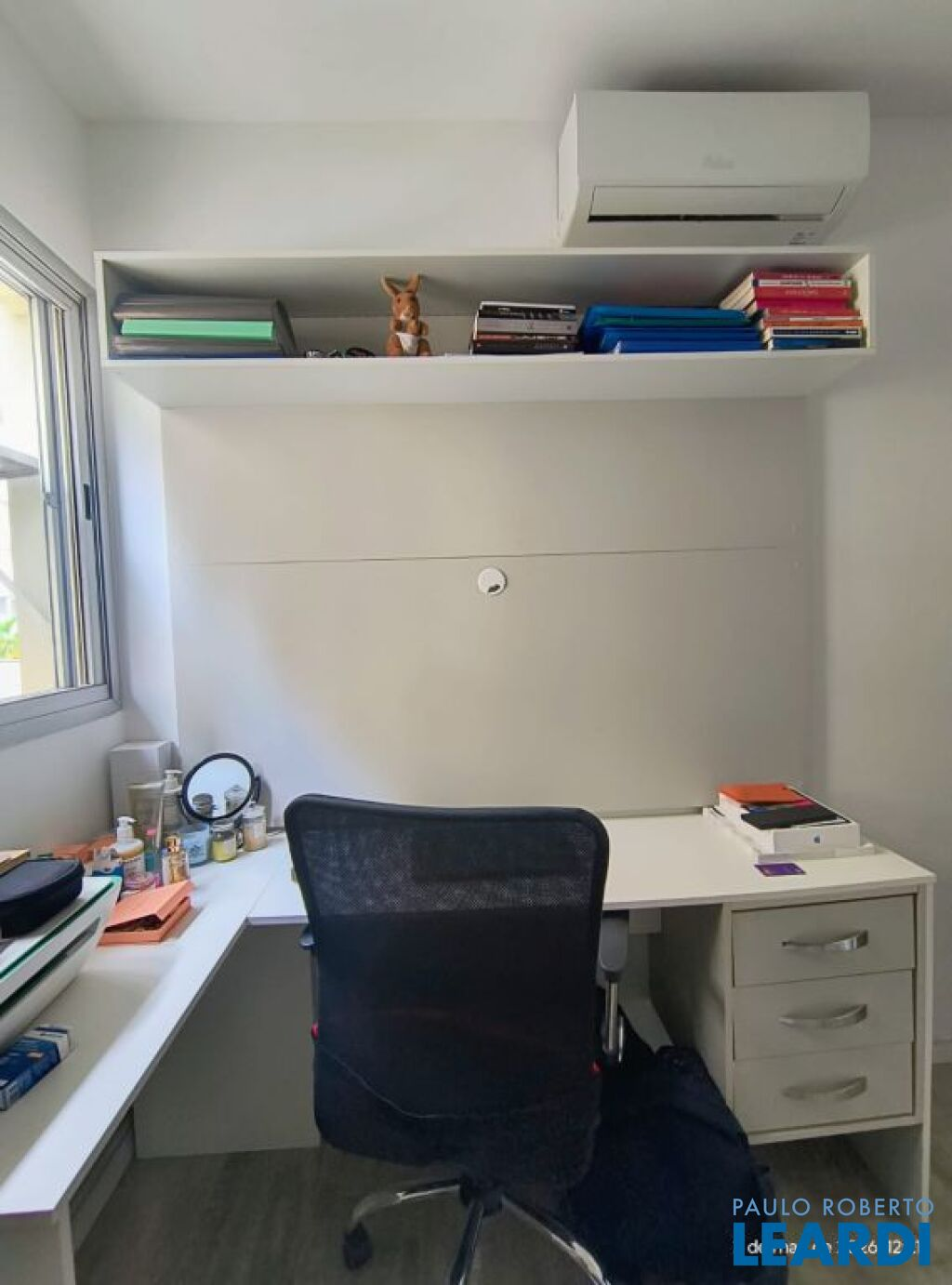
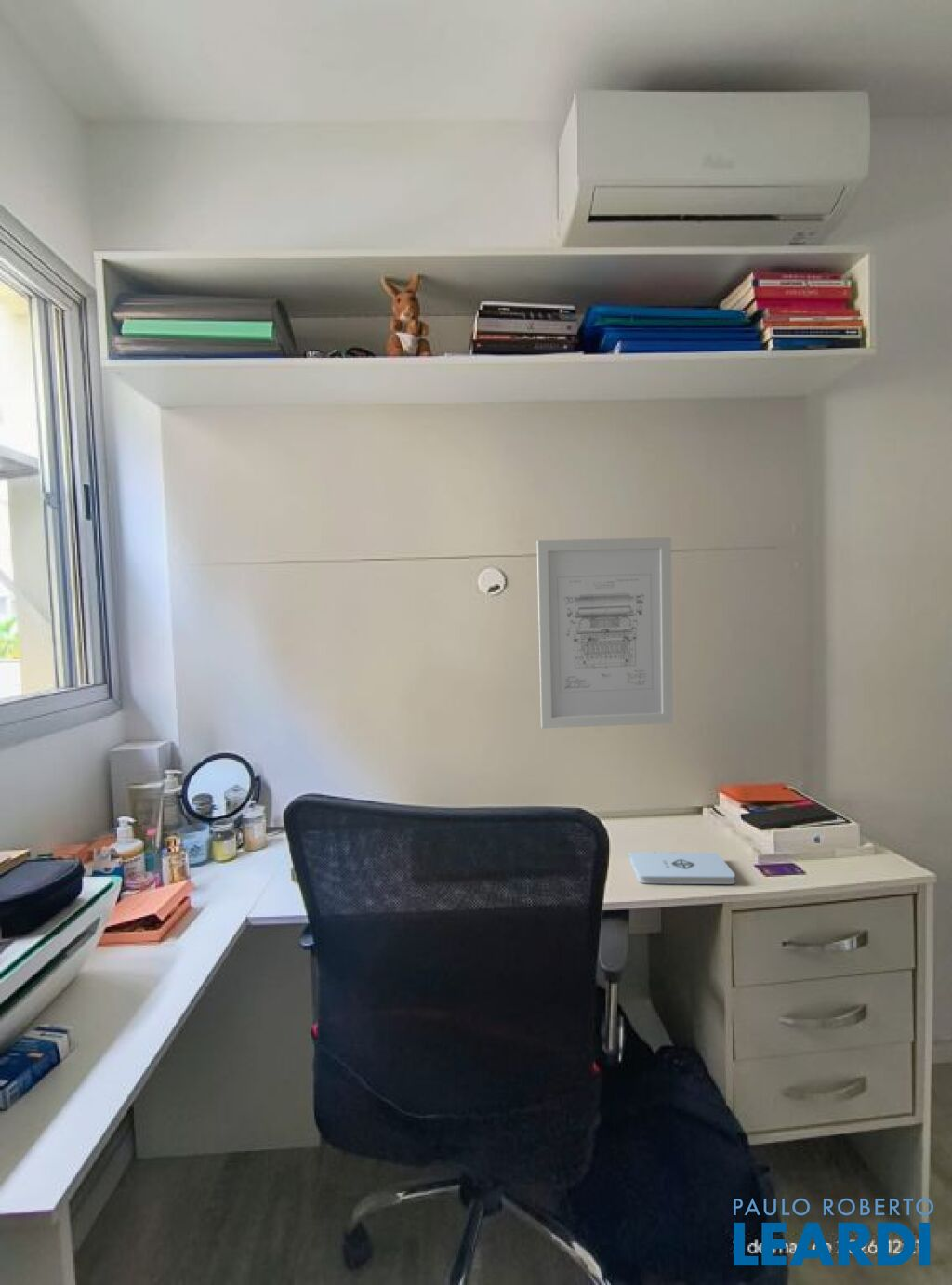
+ notepad [628,852,736,885]
+ wall art [536,537,674,729]
